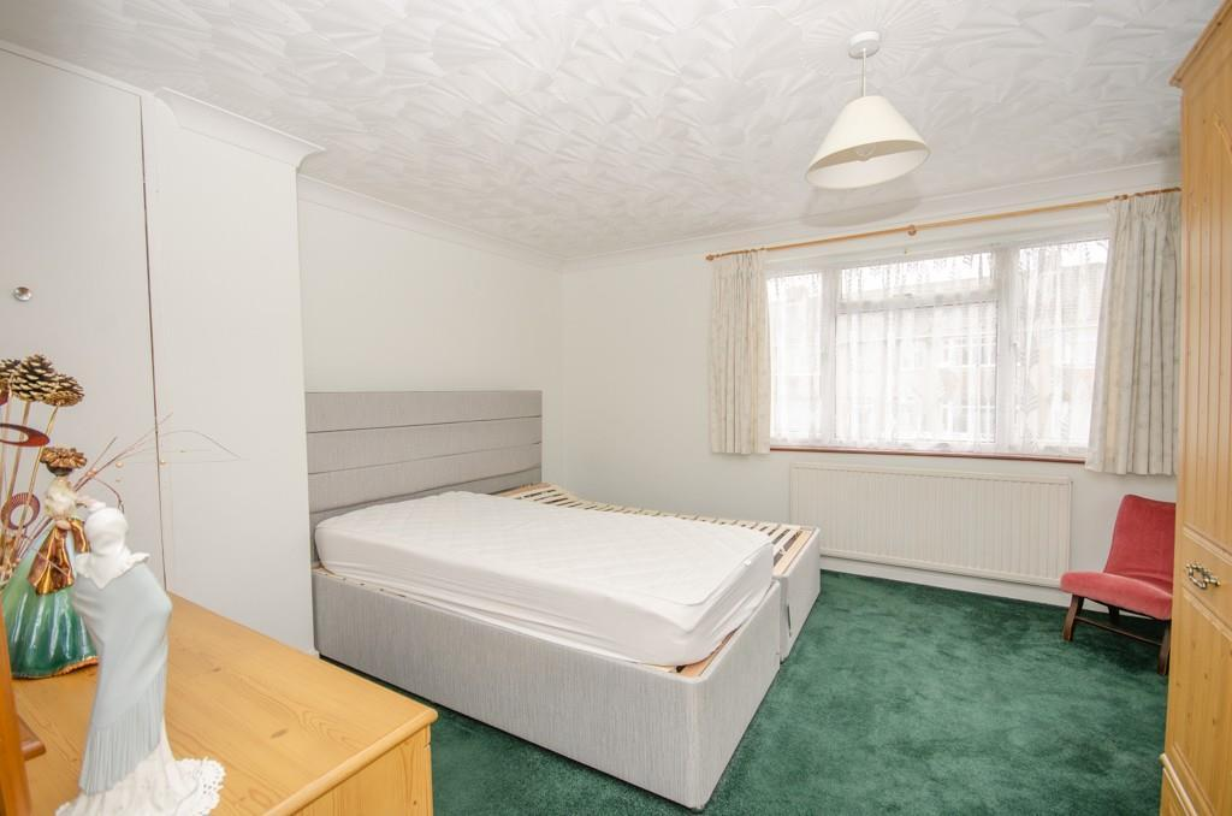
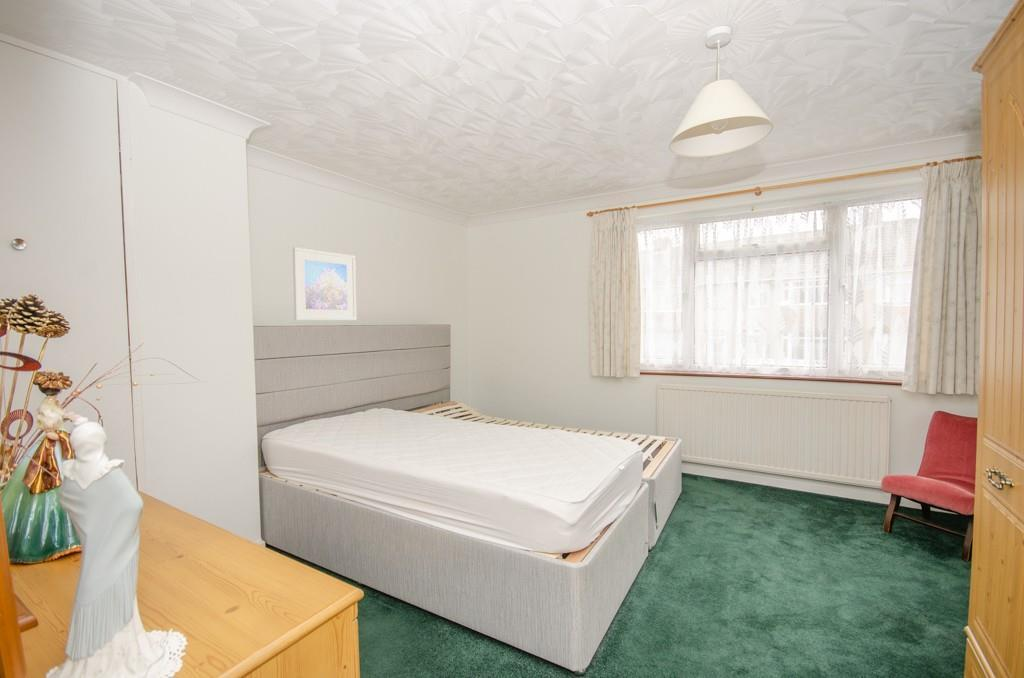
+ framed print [292,246,357,321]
